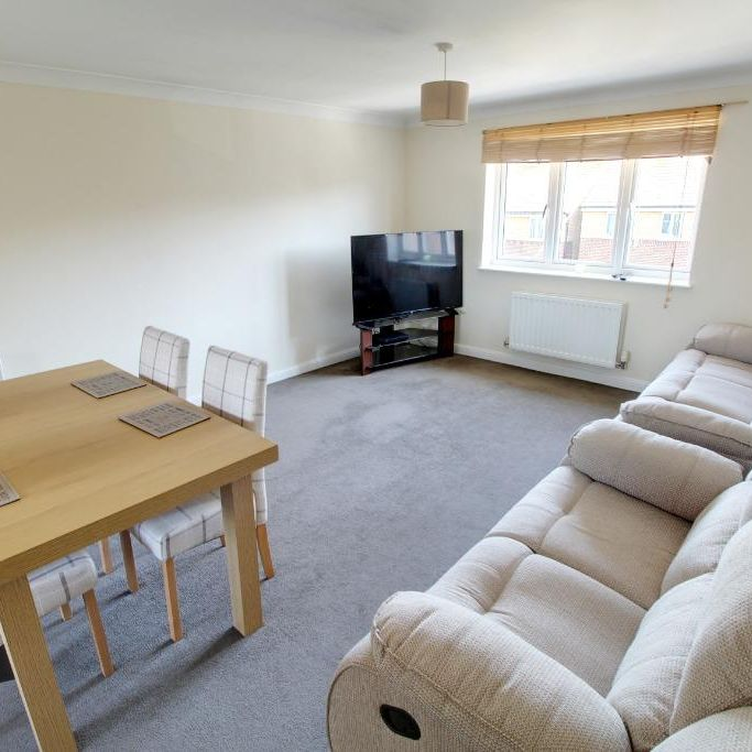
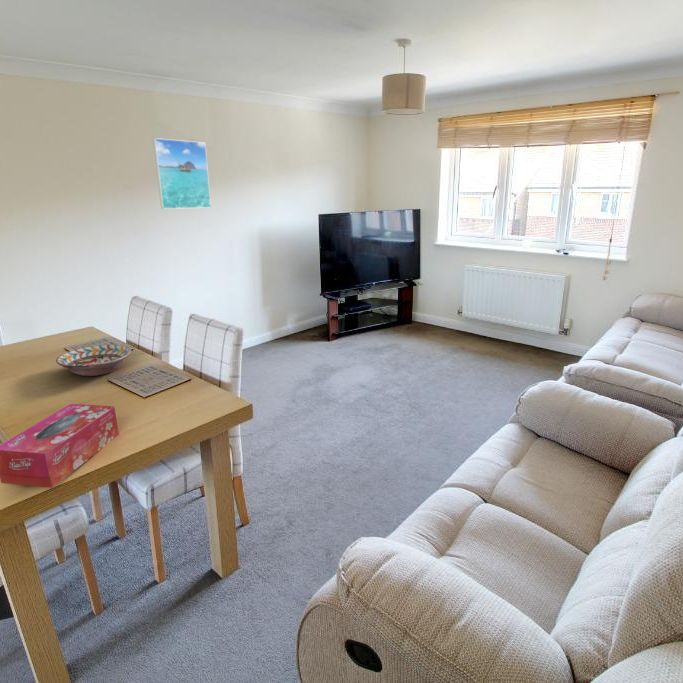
+ decorative bowl [55,344,132,377]
+ tissue box [0,403,120,489]
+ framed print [152,137,212,210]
